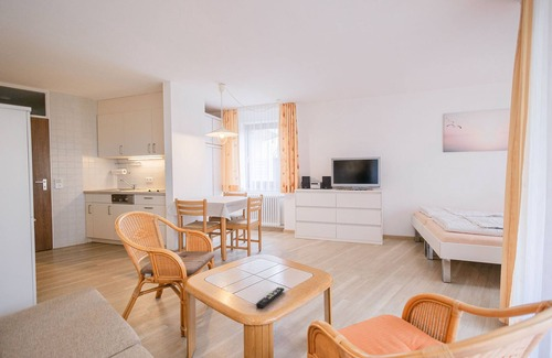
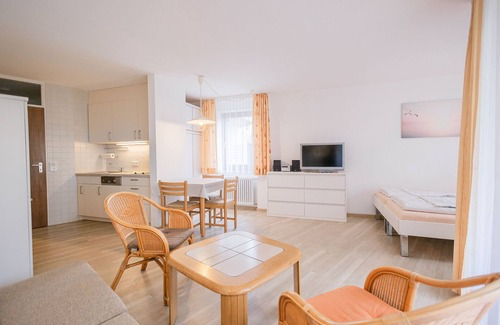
- remote control [255,286,285,310]
